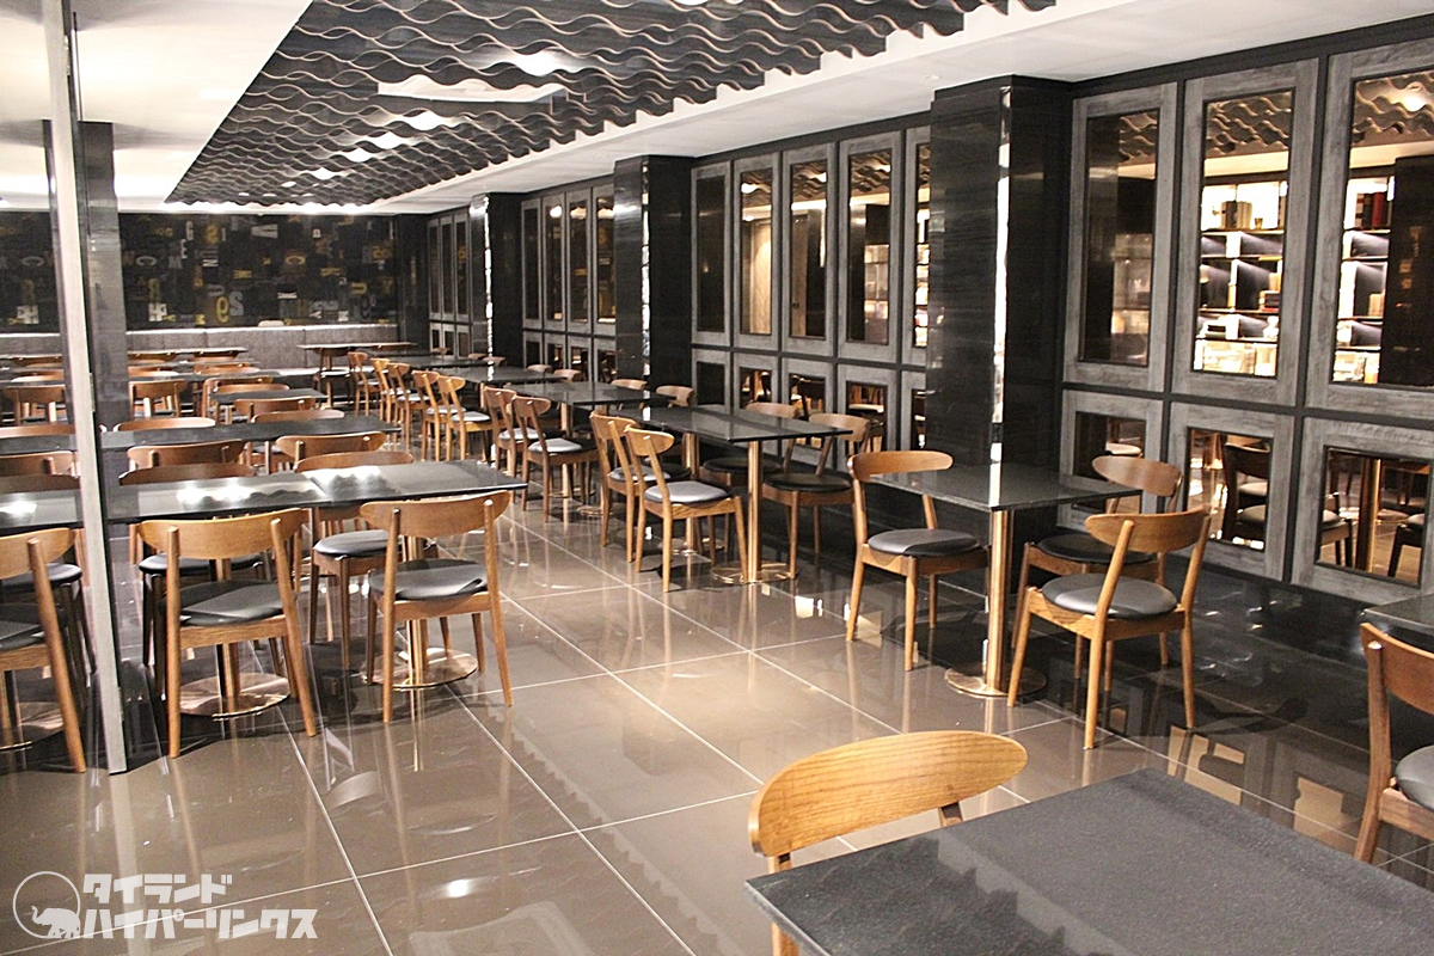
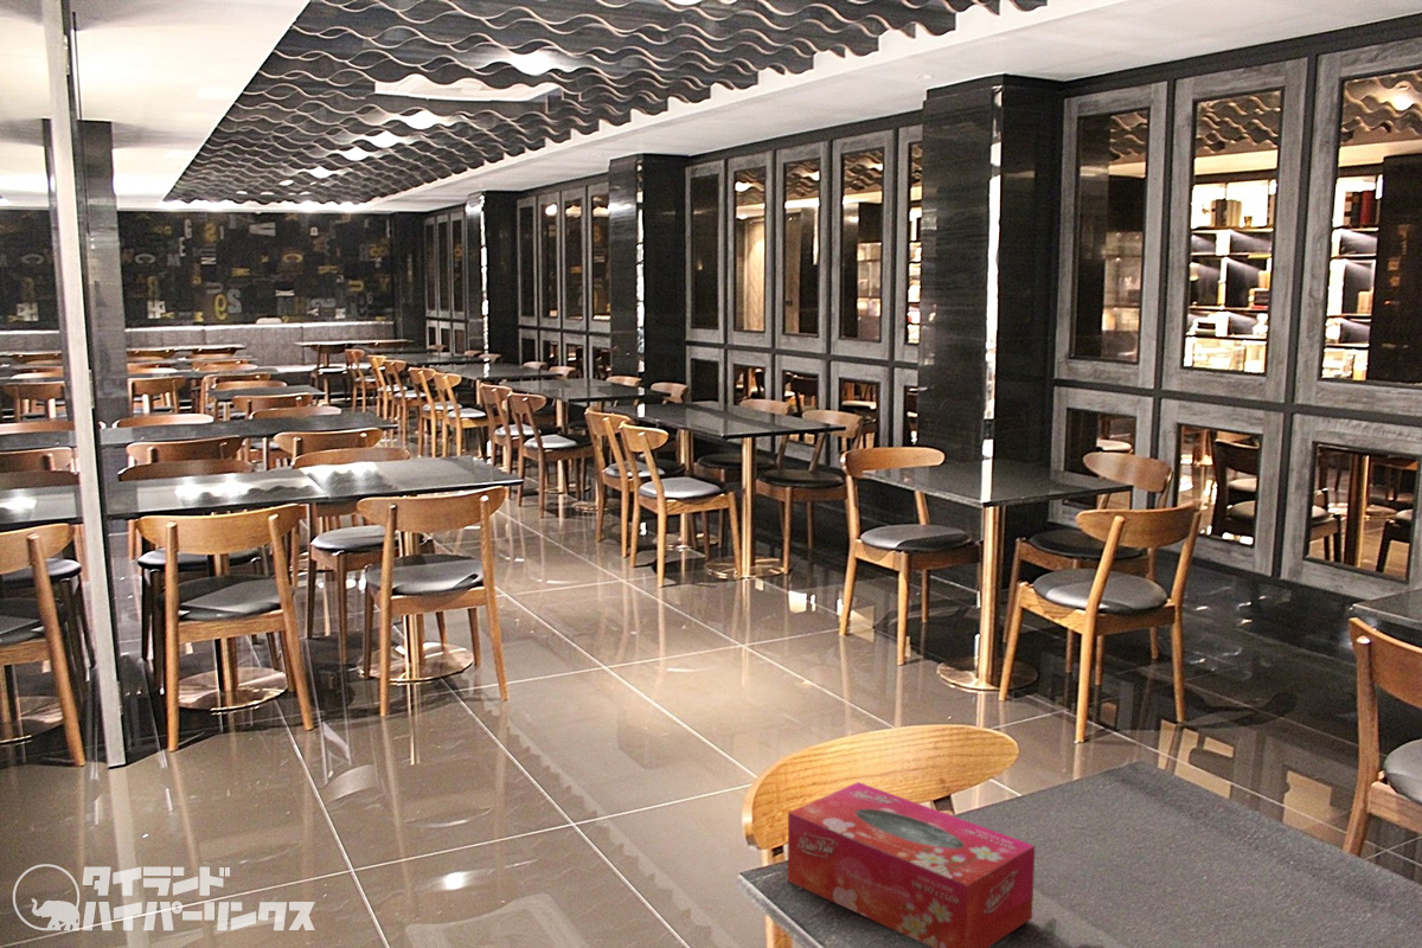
+ tissue box [787,781,1036,948]
